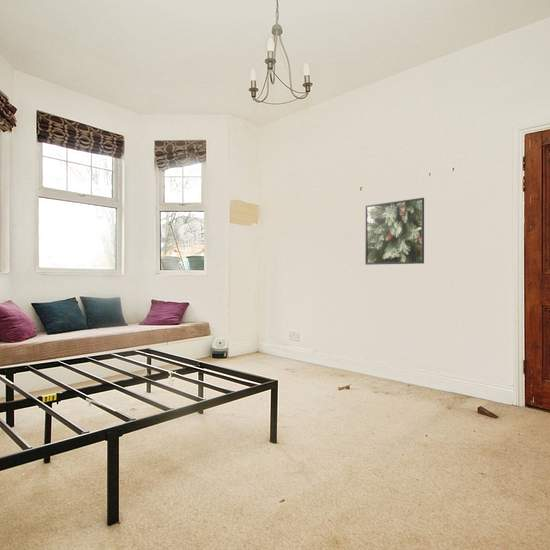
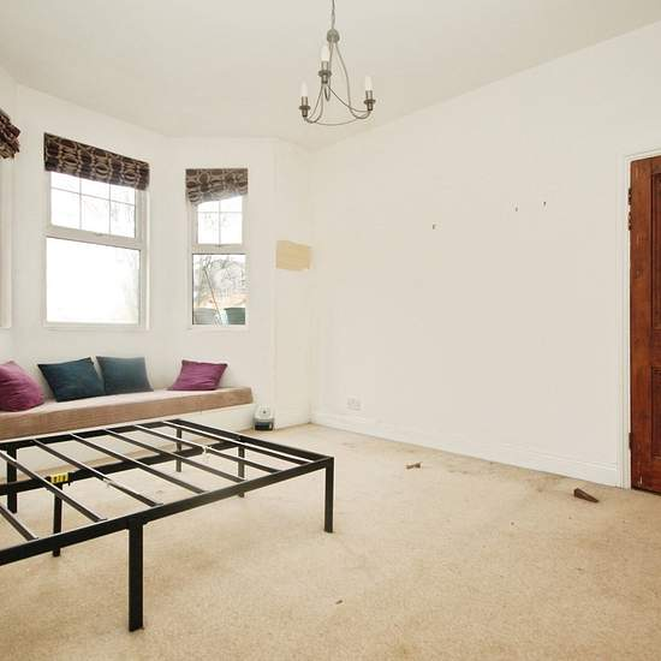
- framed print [364,197,425,266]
